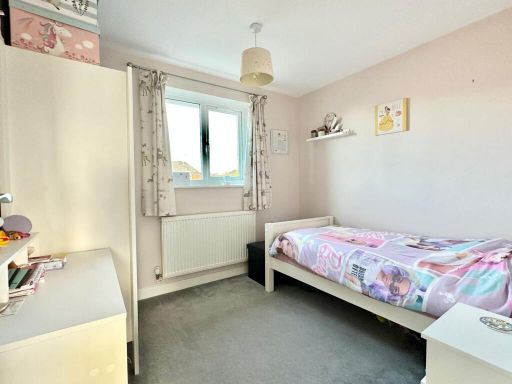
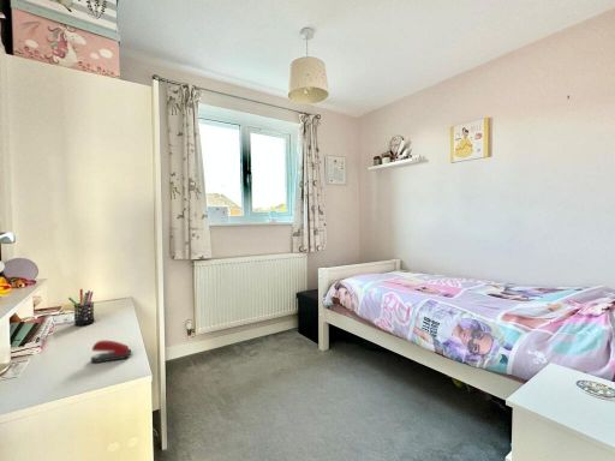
+ pen holder [67,288,96,327]
+ stapler [90,340,132,364]
